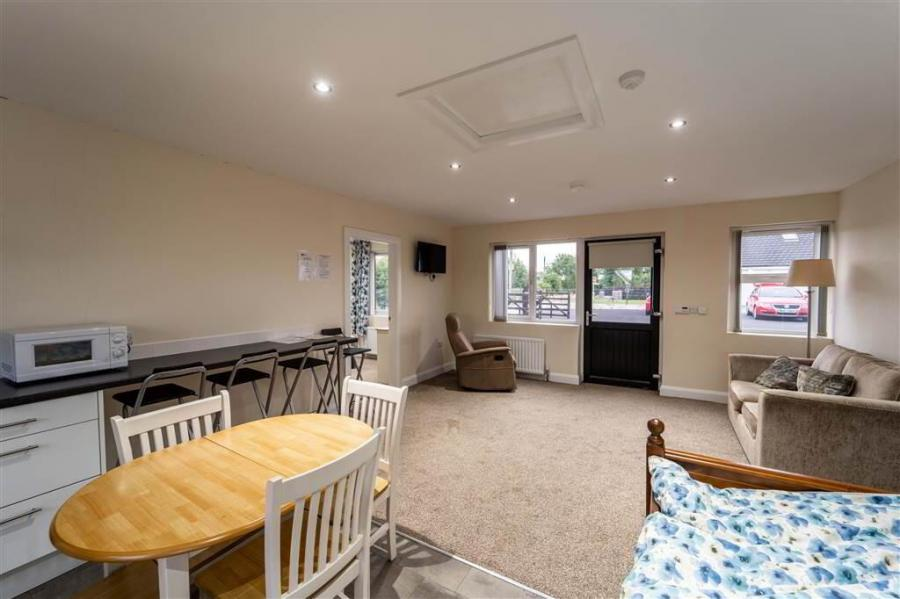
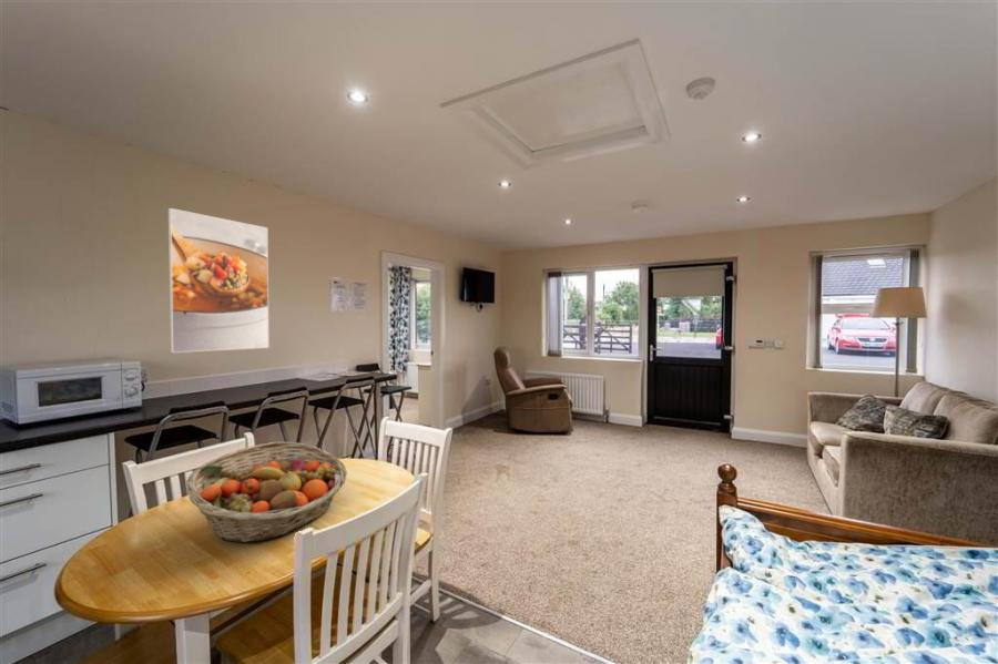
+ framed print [167,207,271,354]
+ fruit basket [184,441,348,543]
